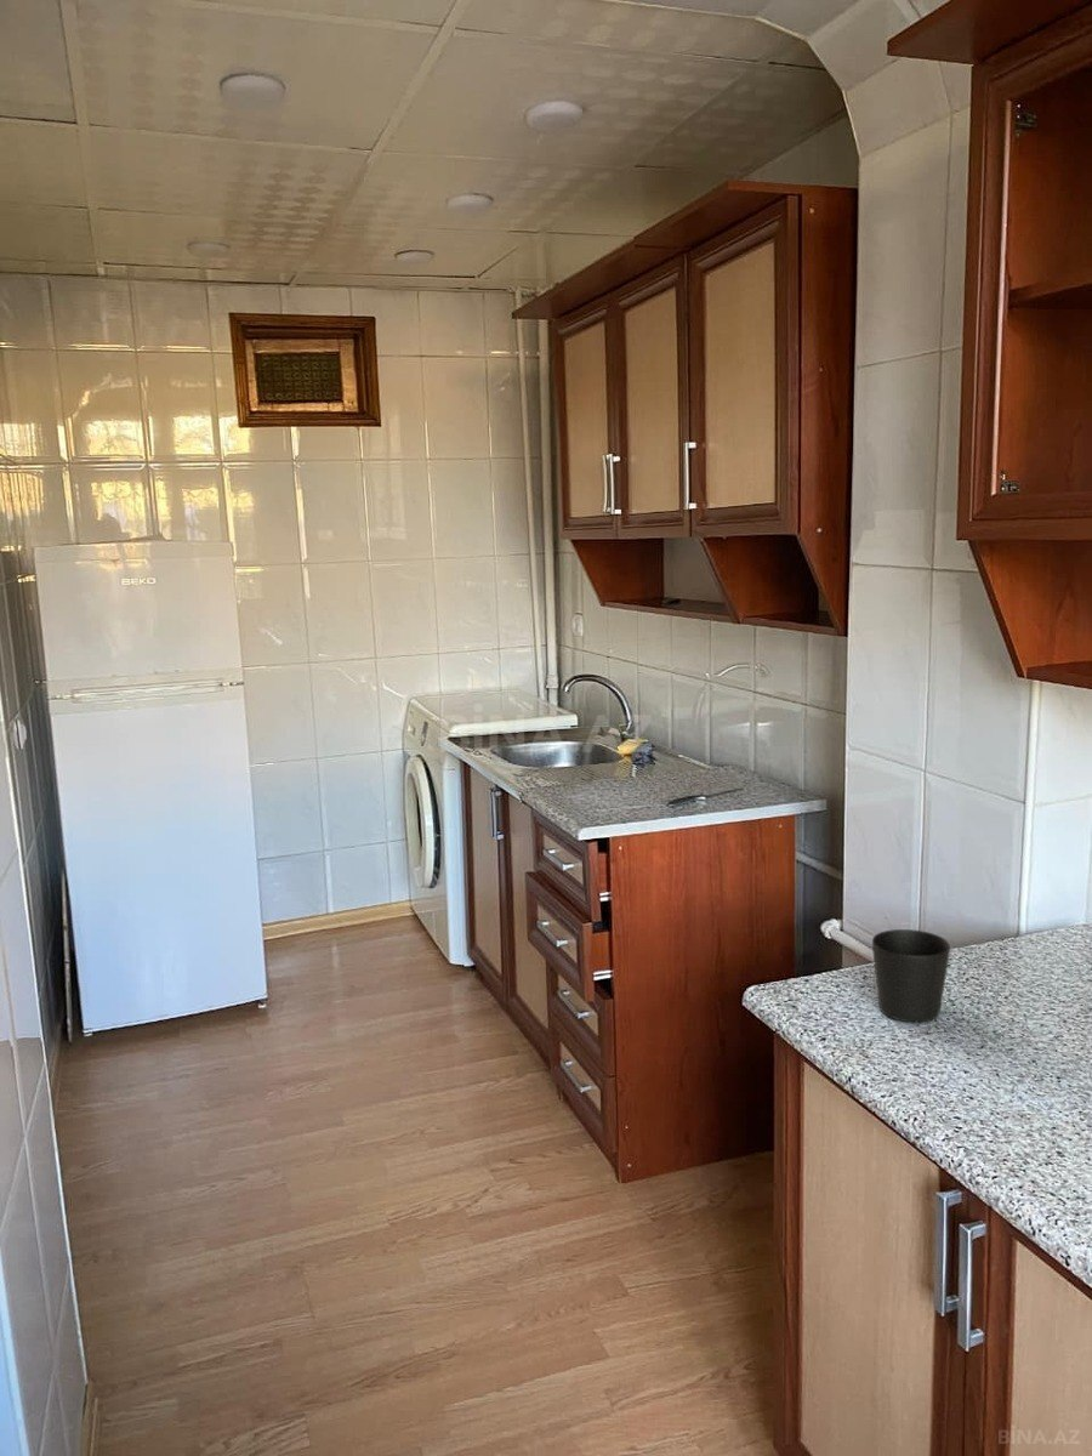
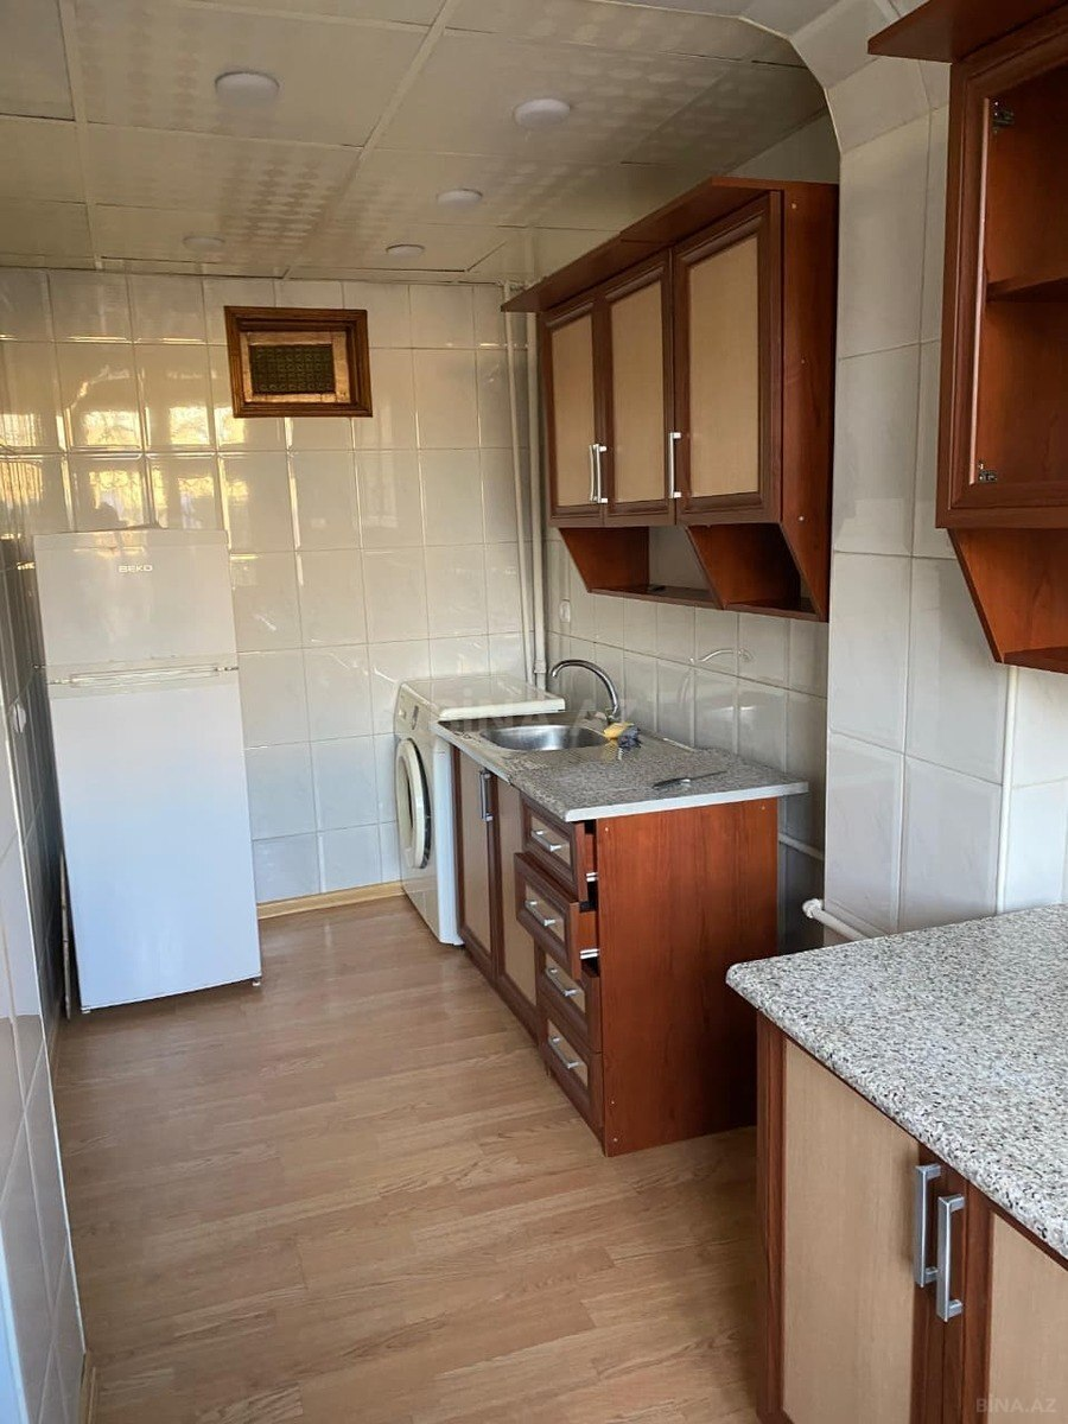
- cup [871,928,951,1023]
